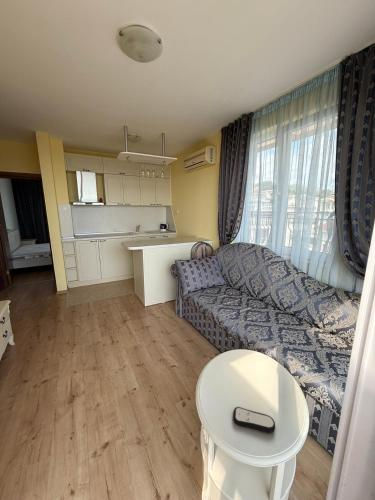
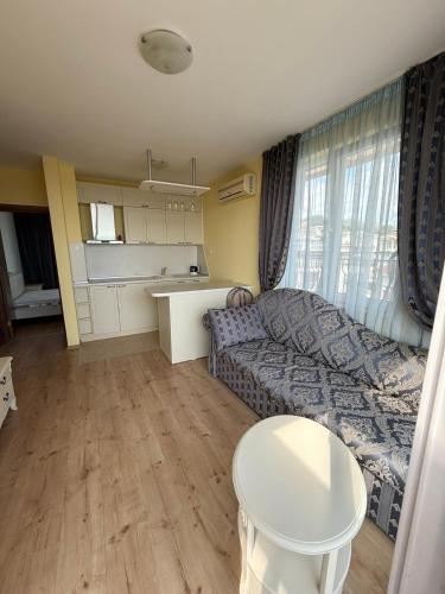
- remote control [232,406,276,434]
